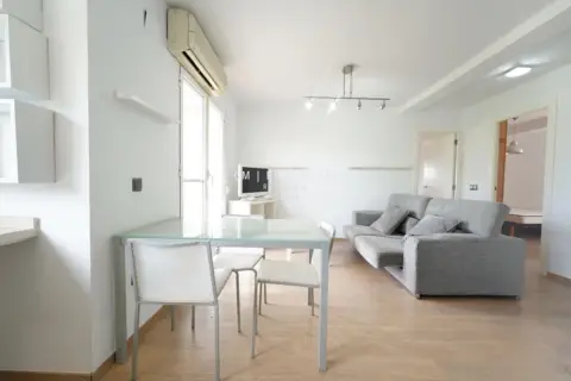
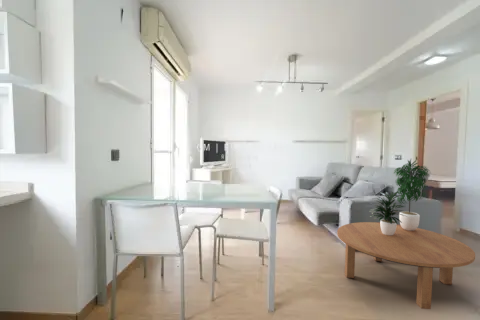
+ potted plant [369,159,432,236]
+ coffee table [336,221,476,310]
